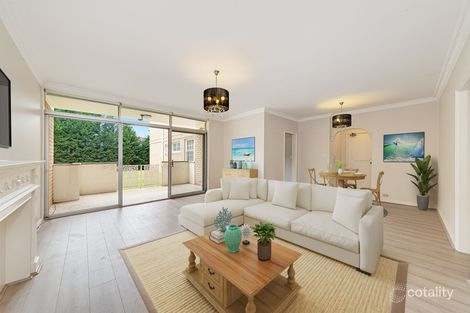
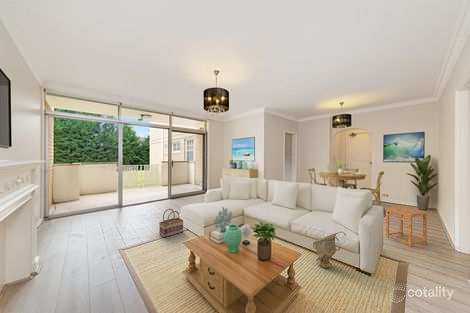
+ side table [384,205,429,248]
+ basket [158,208,184,239]
+ bag [312,231,347,269]
